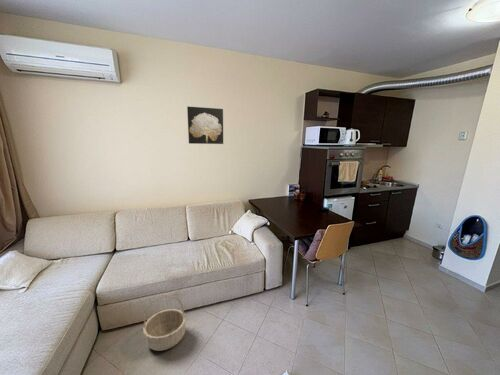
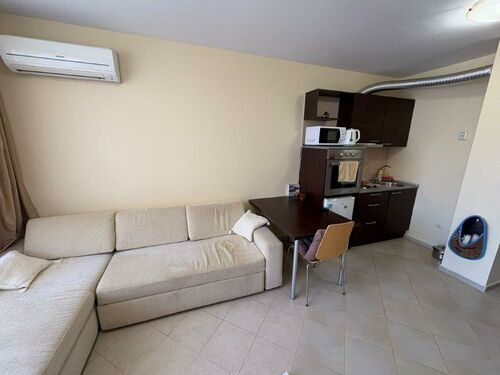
- wall art [186,105,224,145]
- basket [142,293,187,352]
